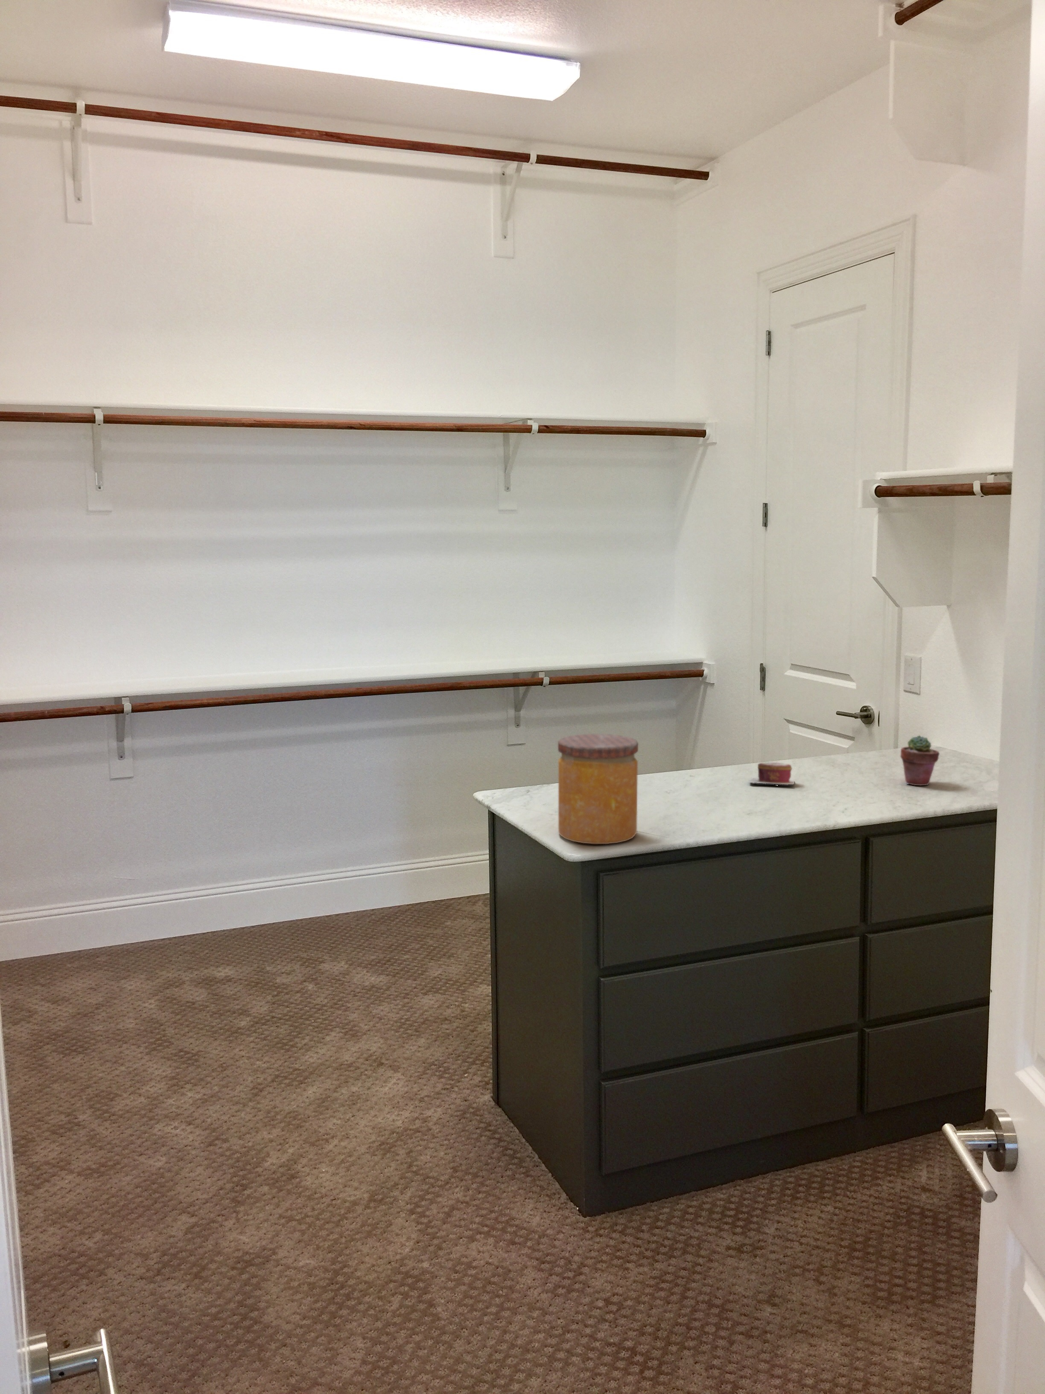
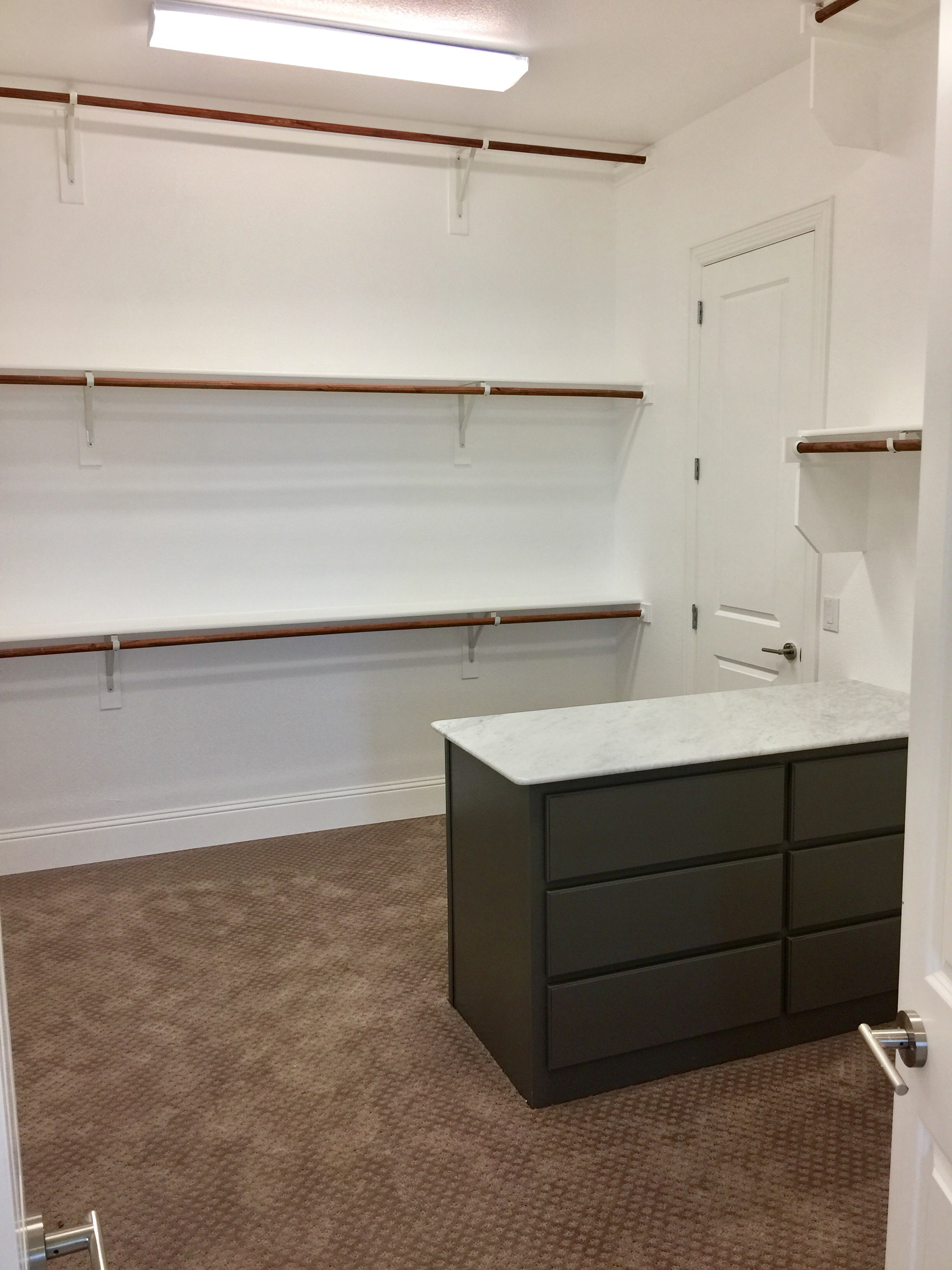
- jar [558,733,639,844]
- potted succulent [900,735,940,786]
- jewelry box [748,762,795,785]
